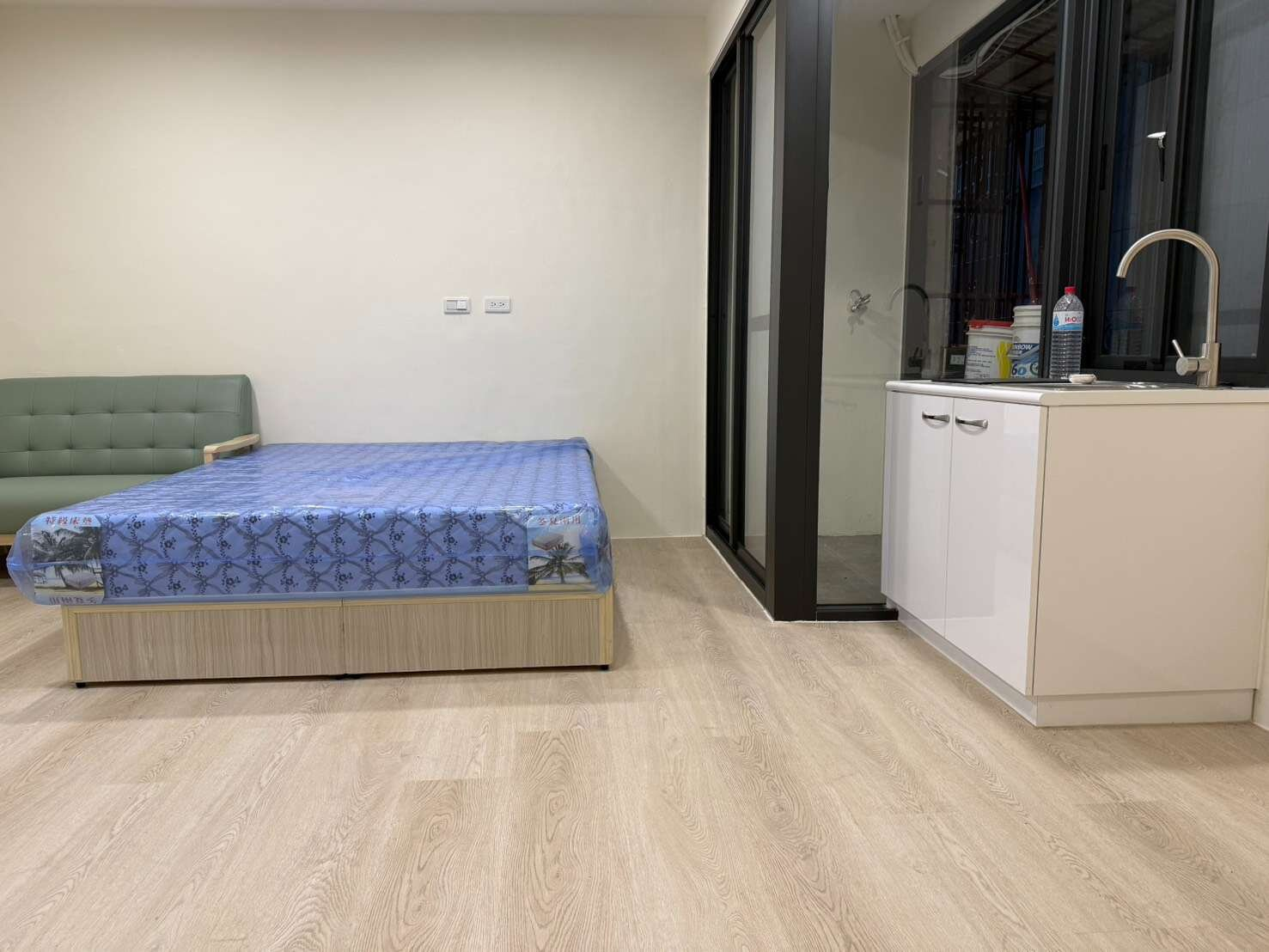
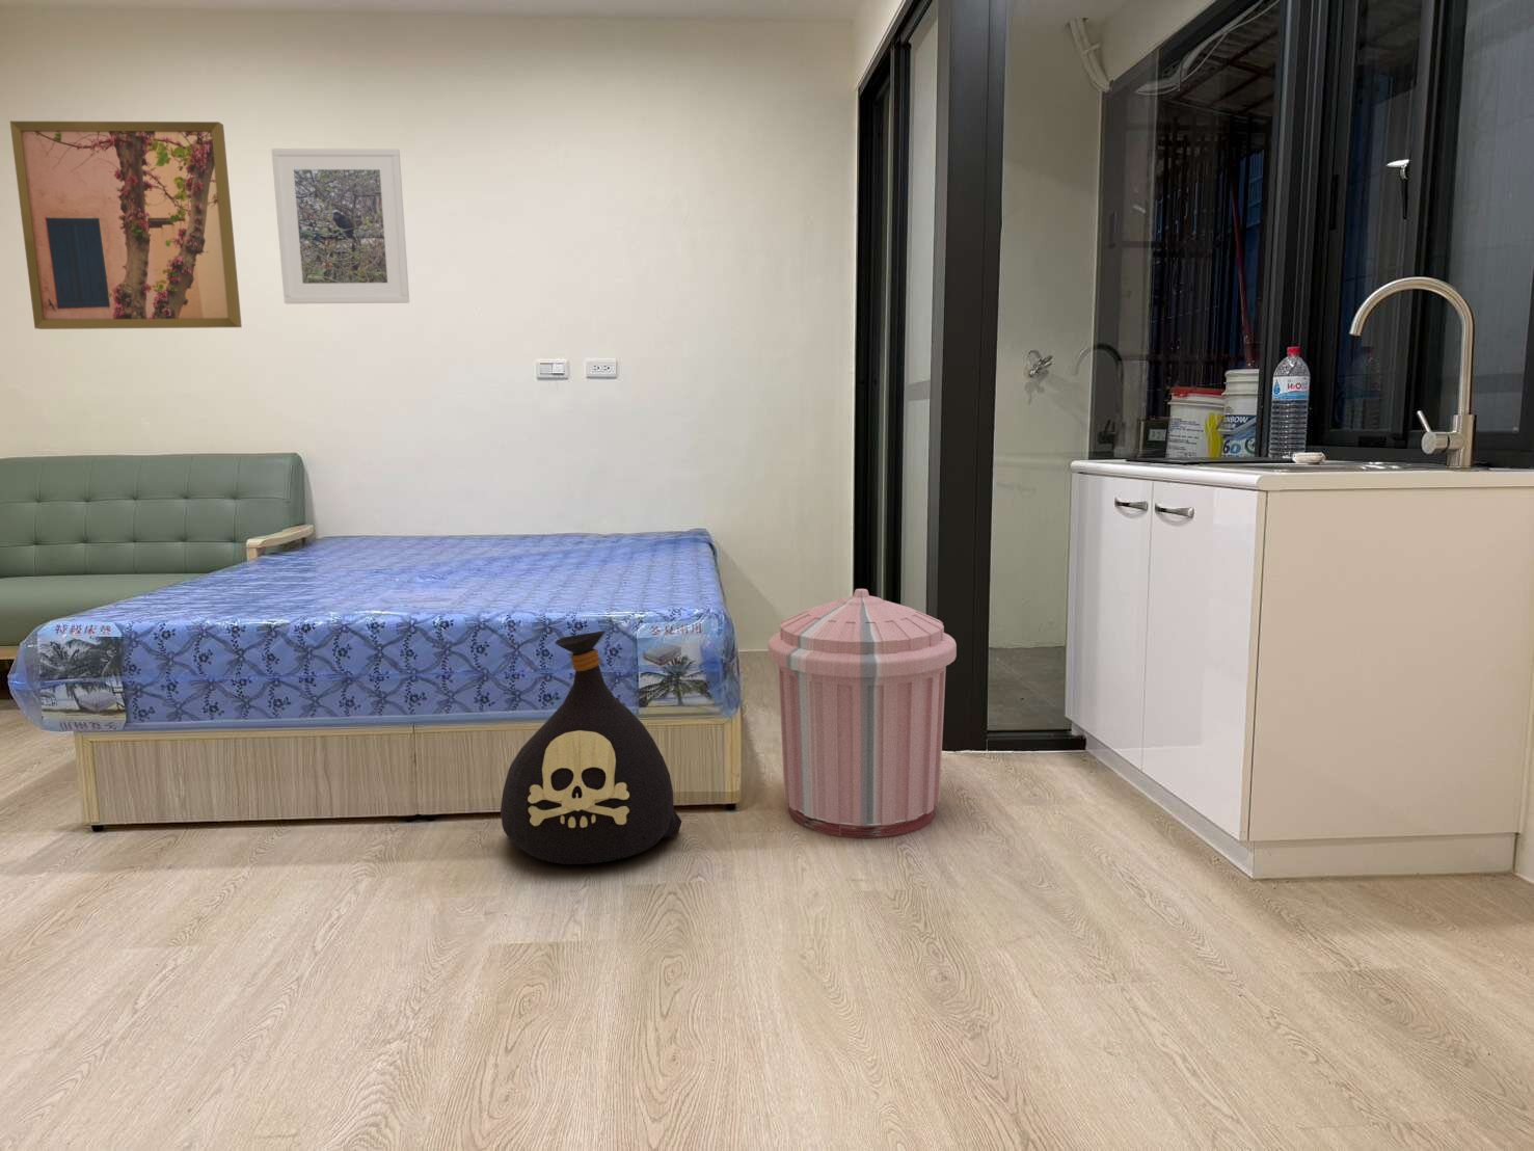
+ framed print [270,148,410,305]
+ bag [499,630,683,866]
+ wall art [10,121,243,330]
+ trash can [768,588,957,839]
